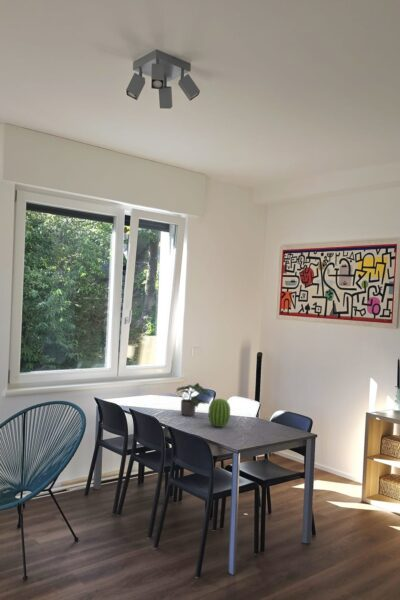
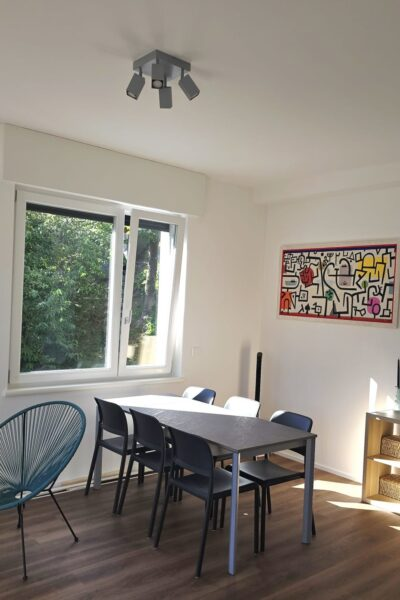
- potted plant [175,382,212,417]
- fruit [207,398,231,428]
